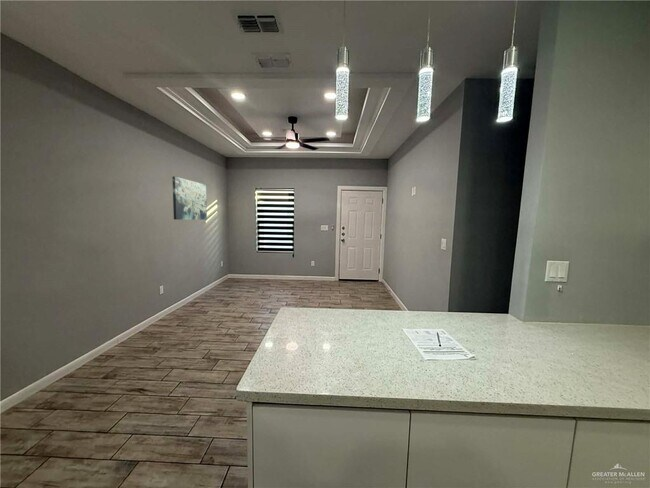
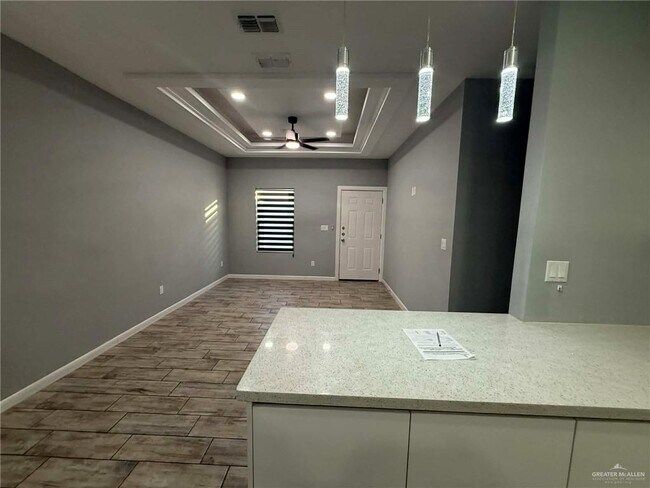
- wall art [171,176,208,221]
